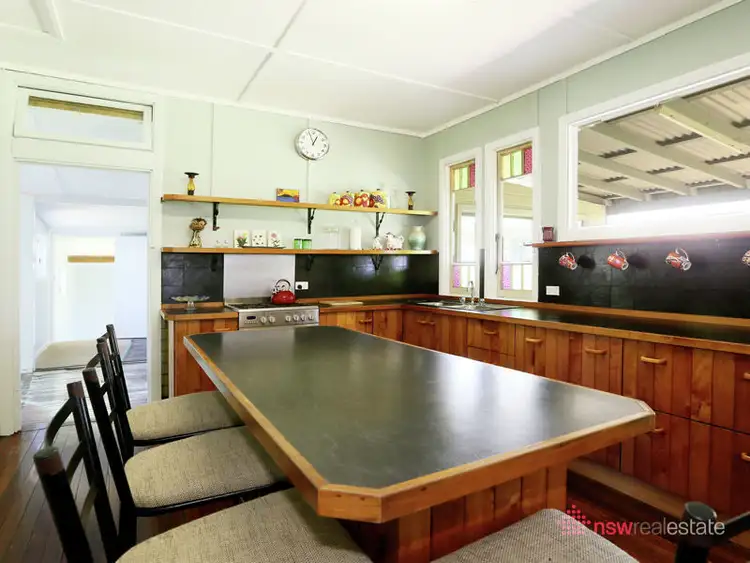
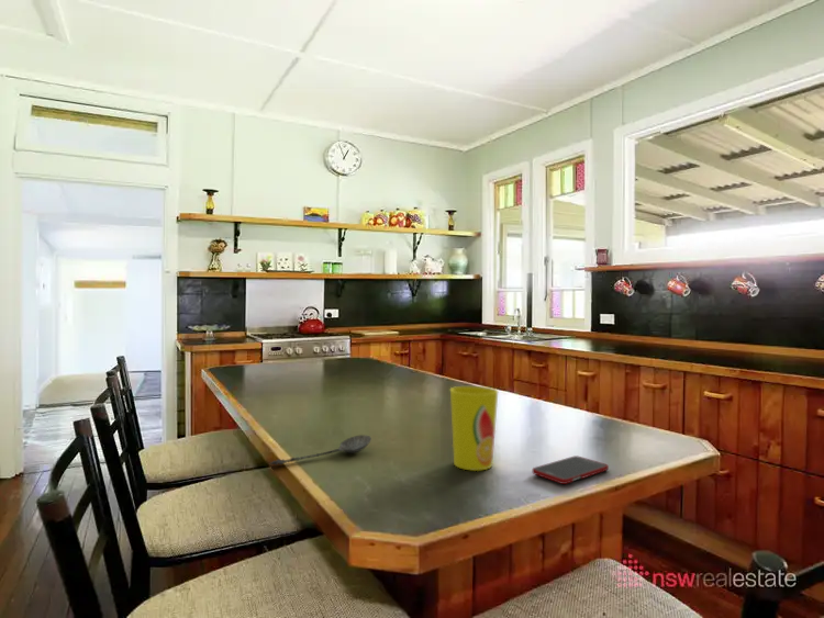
+ cup [449,385,500,472]
+ cell phone [532,454,610,485]
+ spoon [269,434,372,465]
